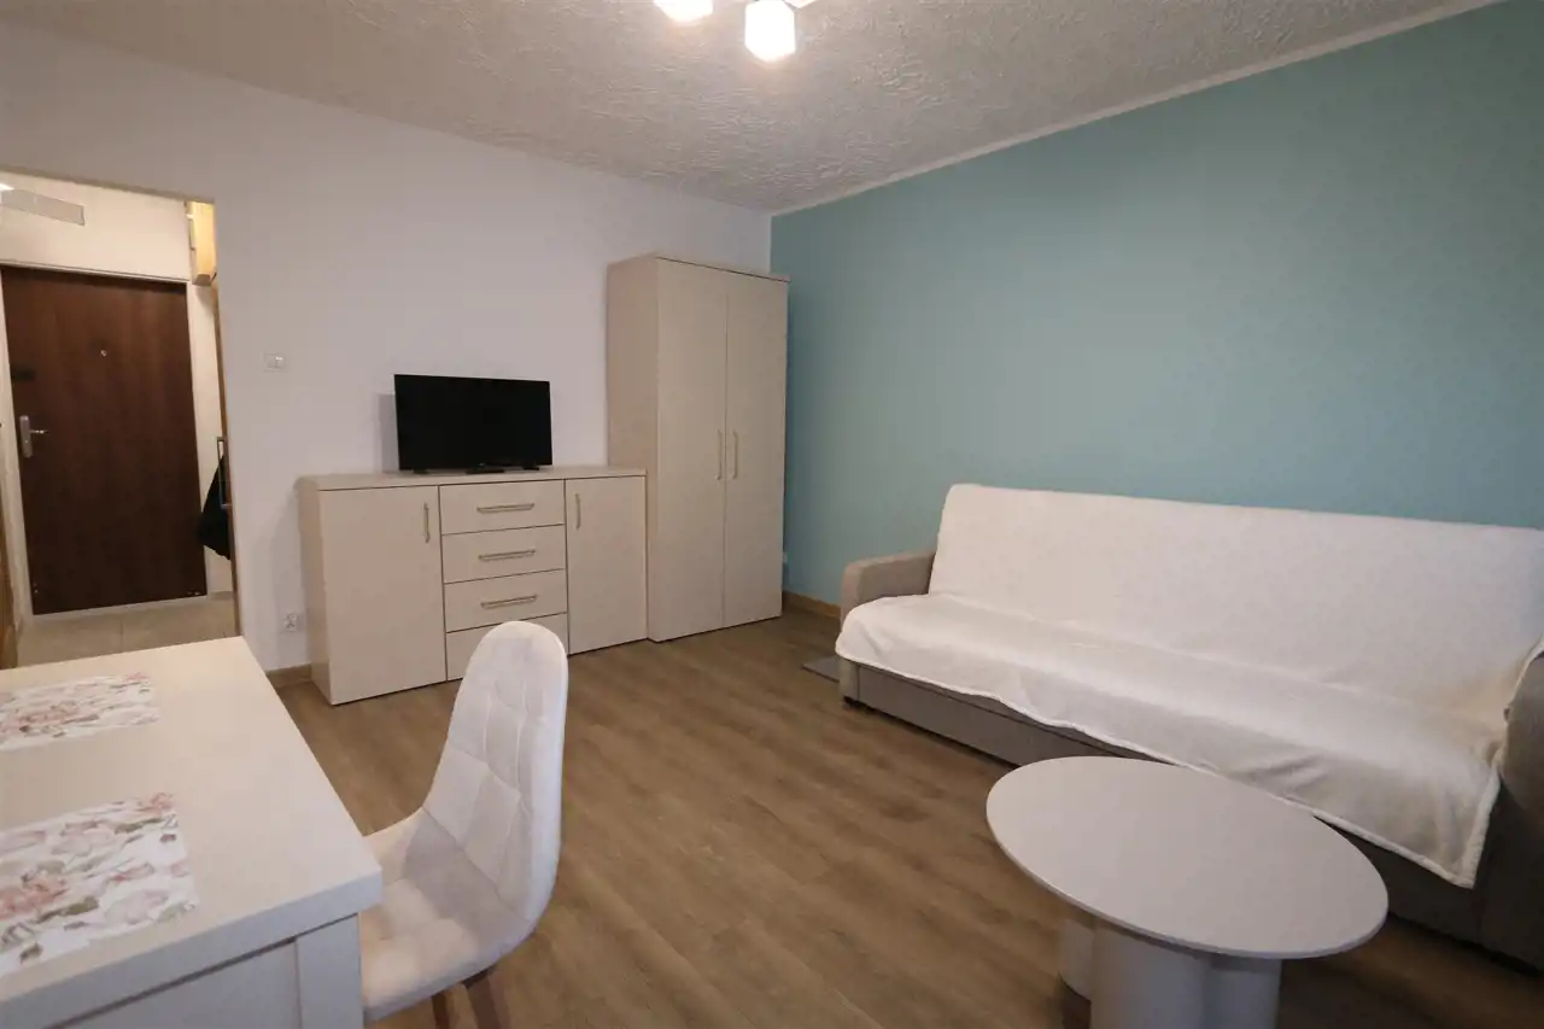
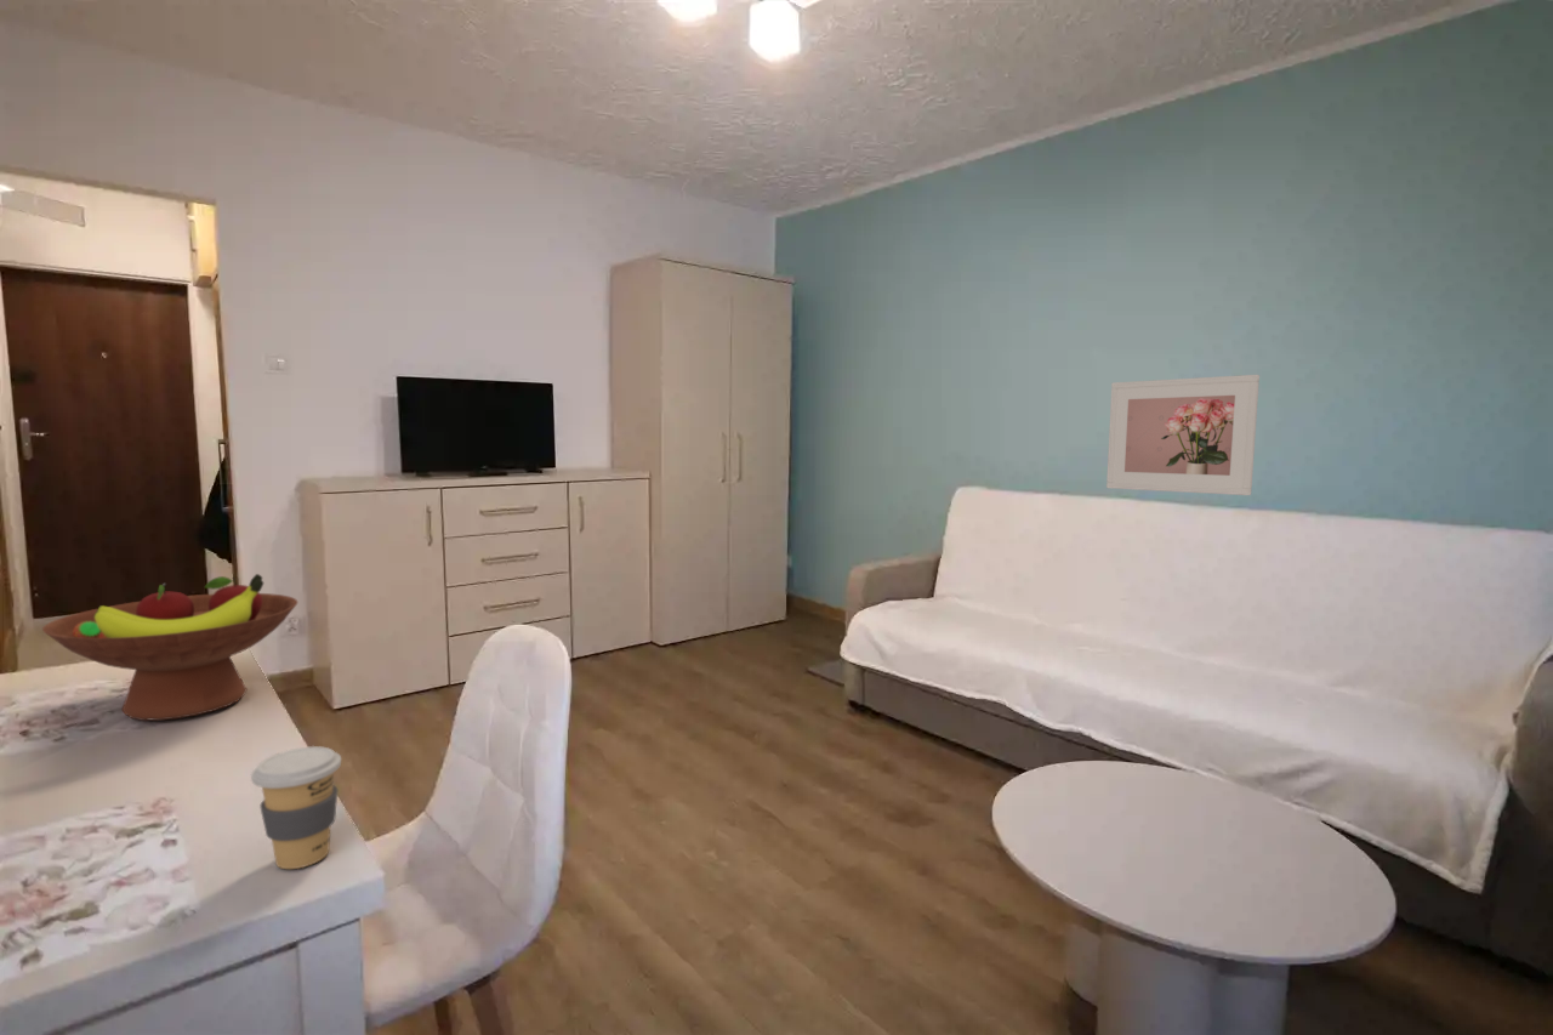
+ coffee cup [250,745,342,870]
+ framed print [1105,374,1261,496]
+ fruit bowl [41,573,298,722]
